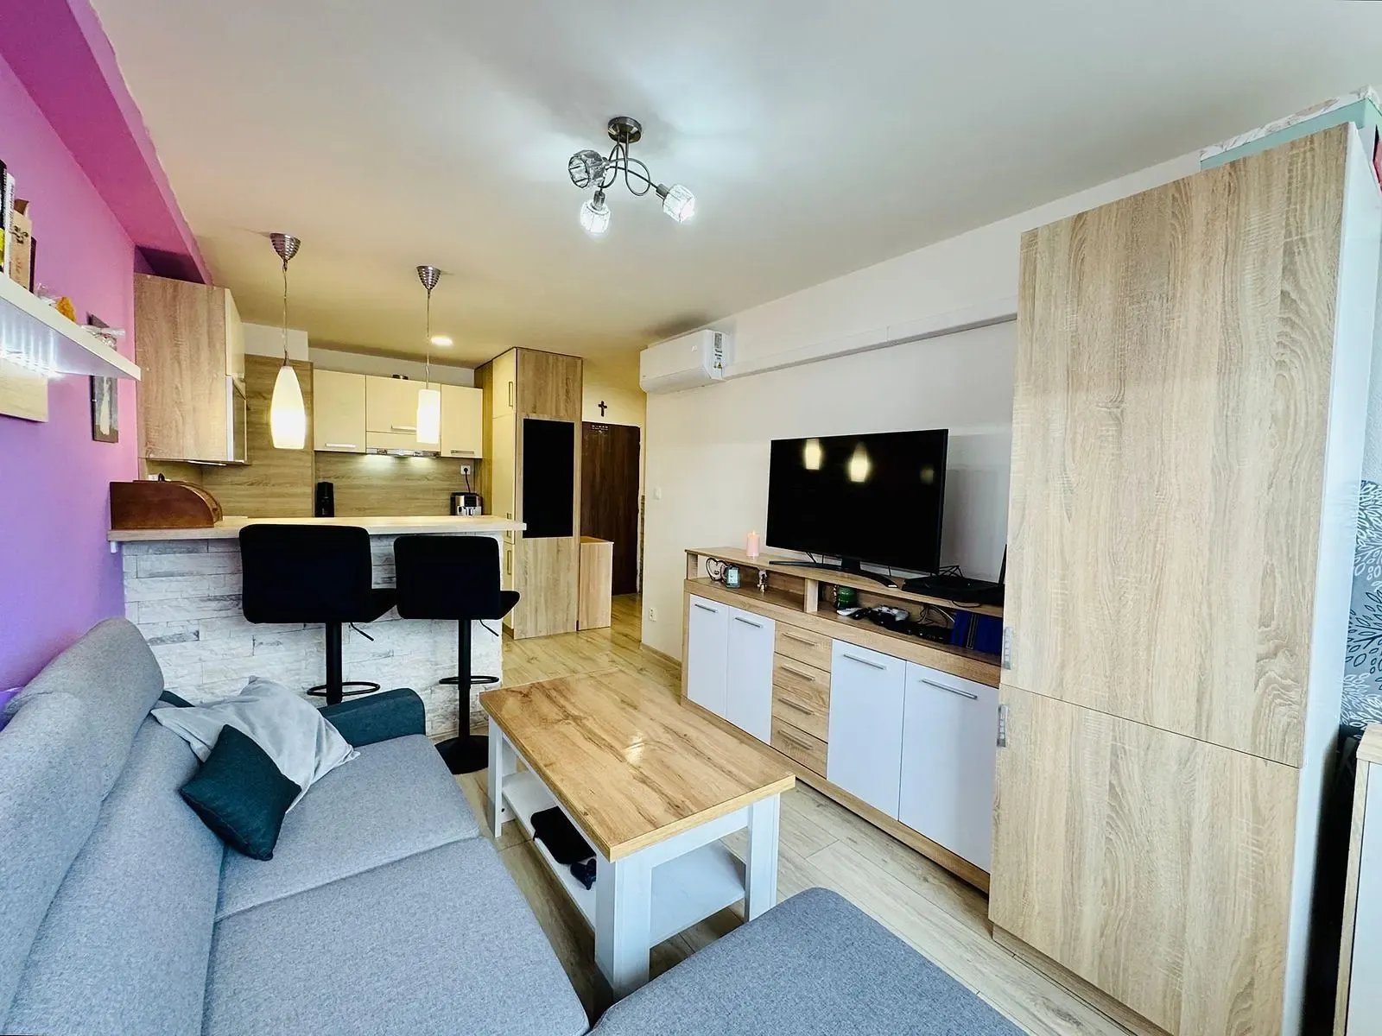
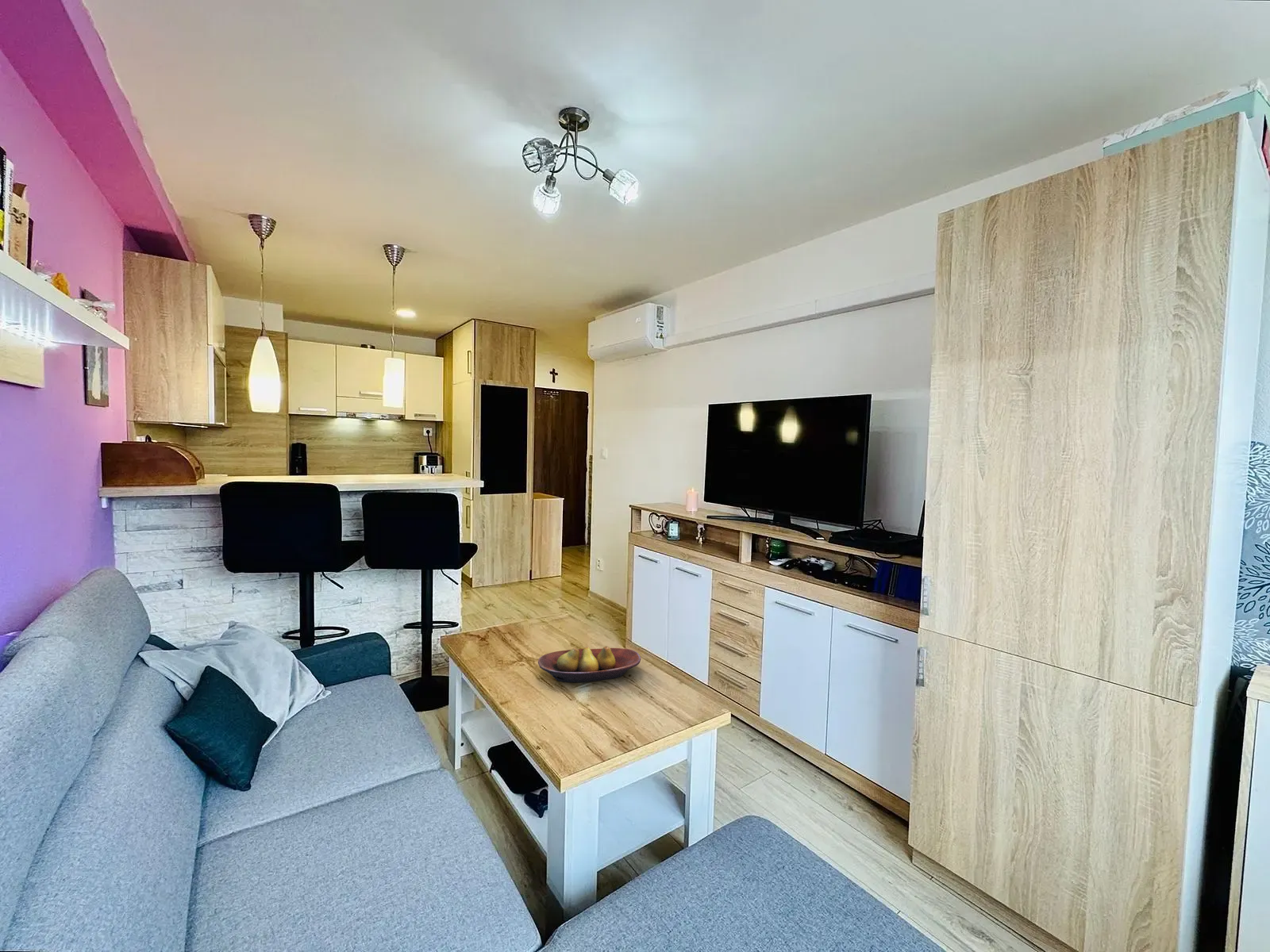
+ fruit bowl [537,646,641,683]
